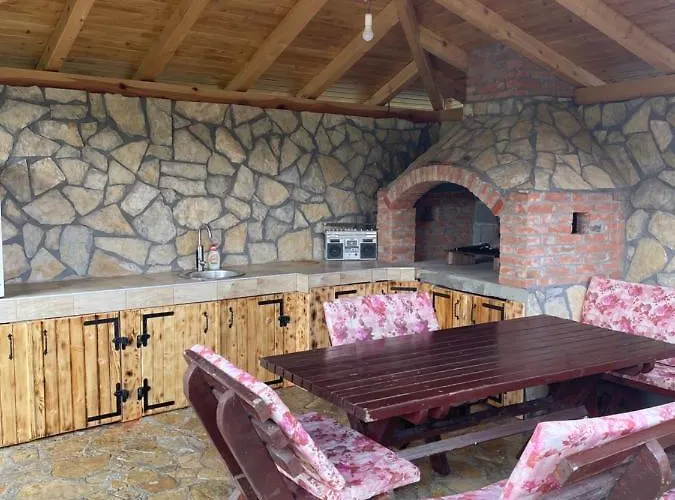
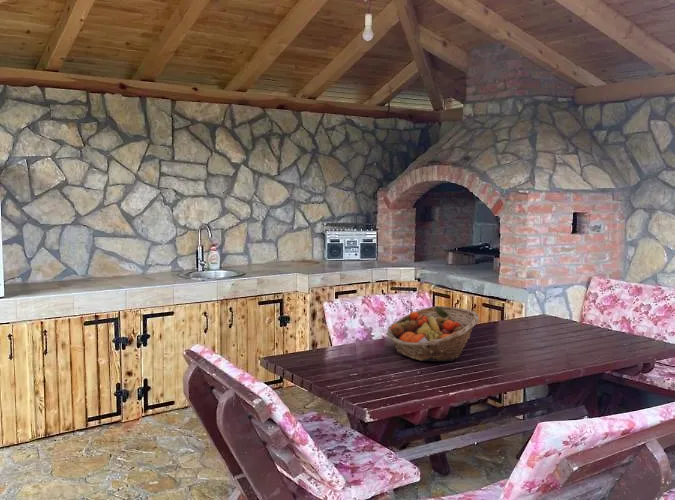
+ fruit basket [385,305,480,362]
